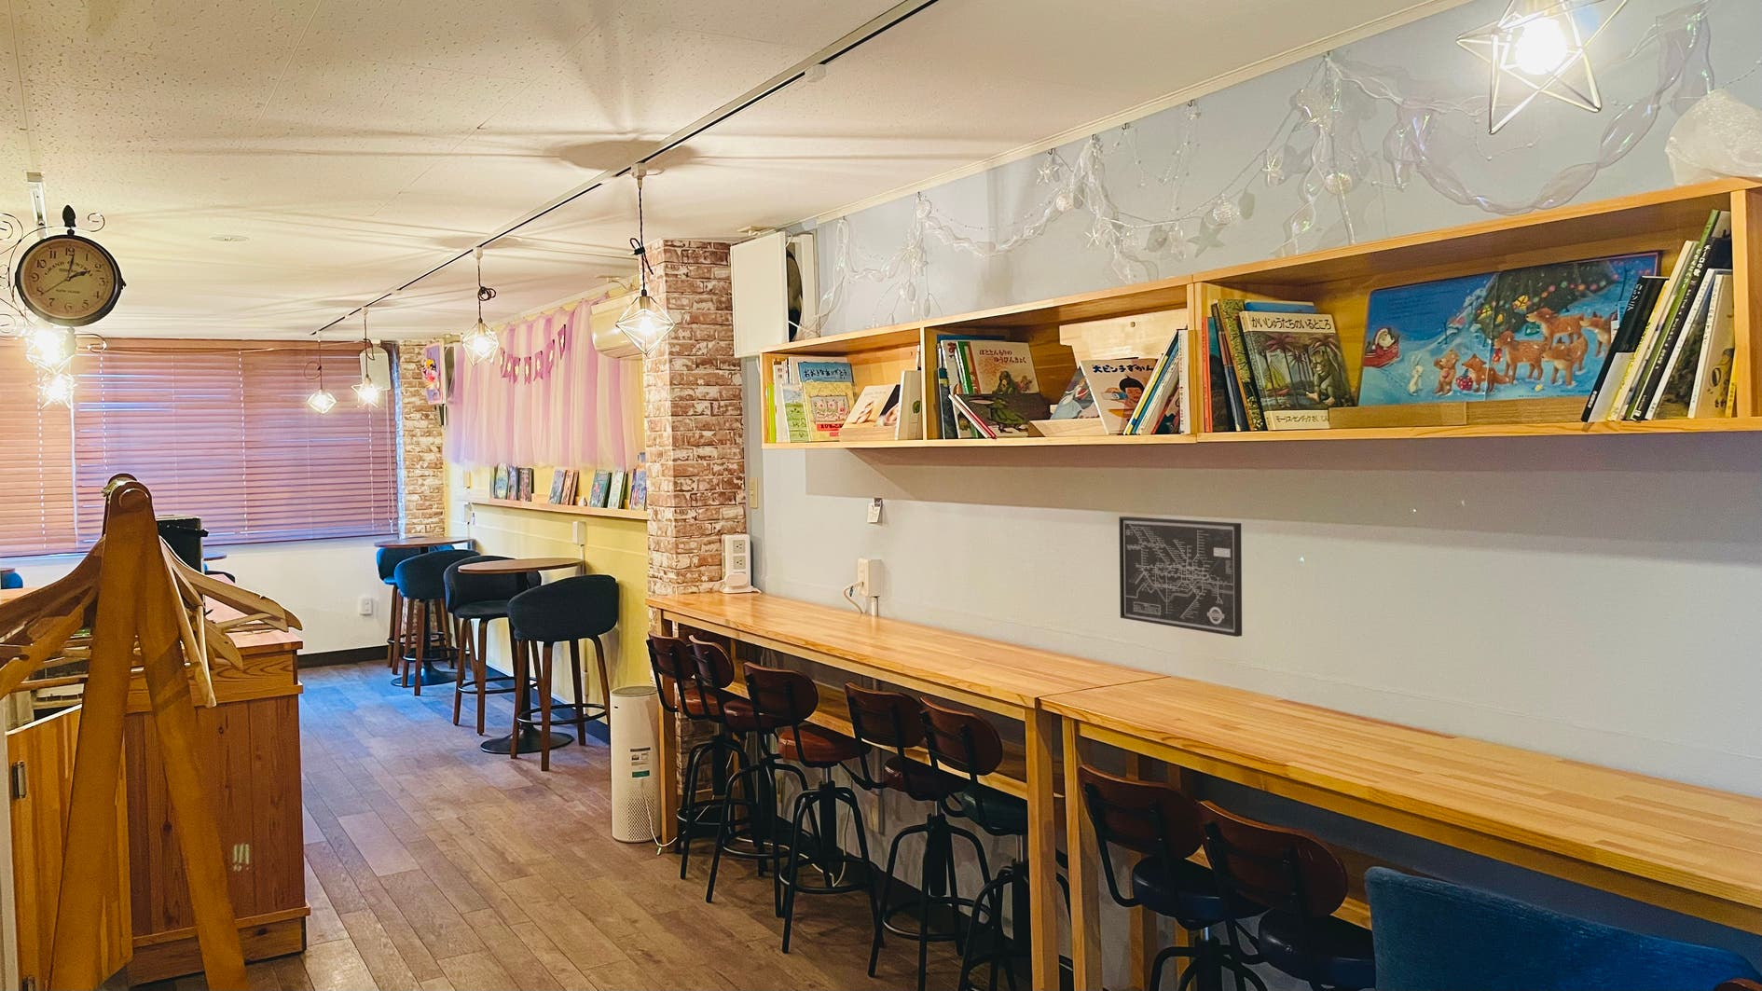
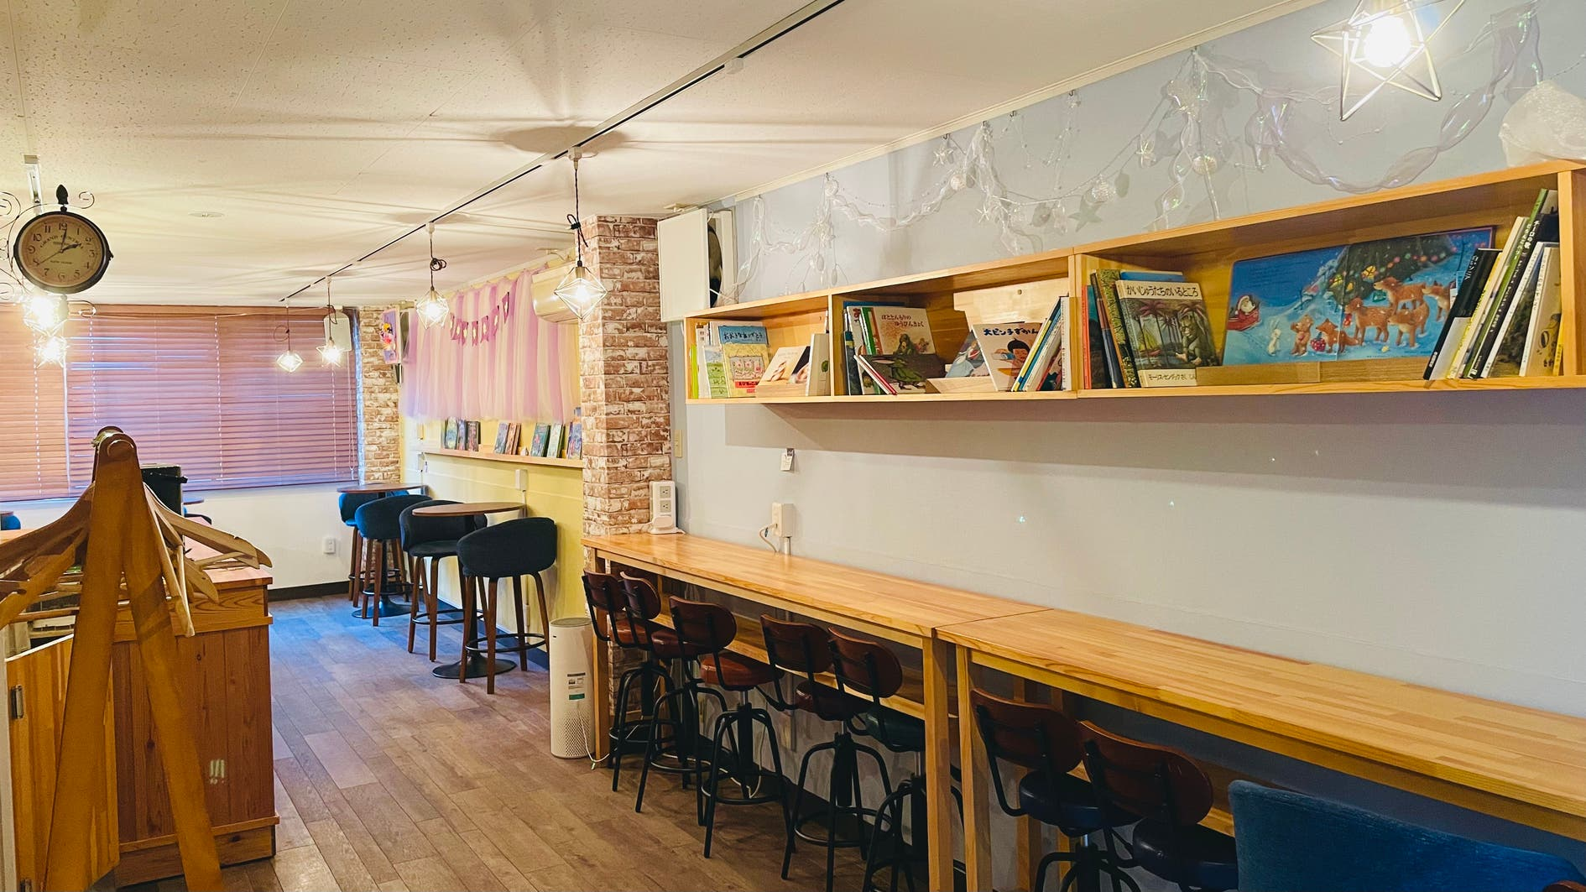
- wall art [1118,515,1243,638]
